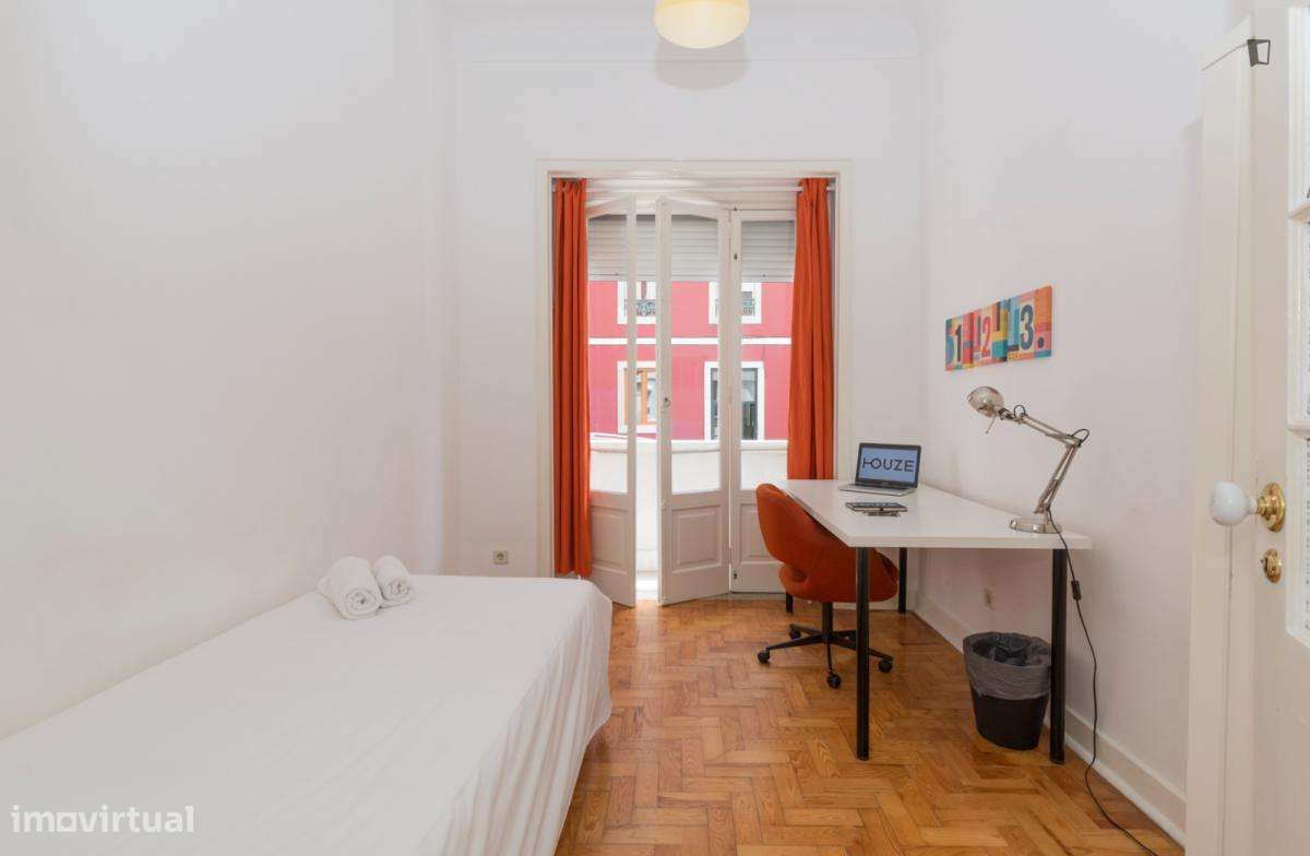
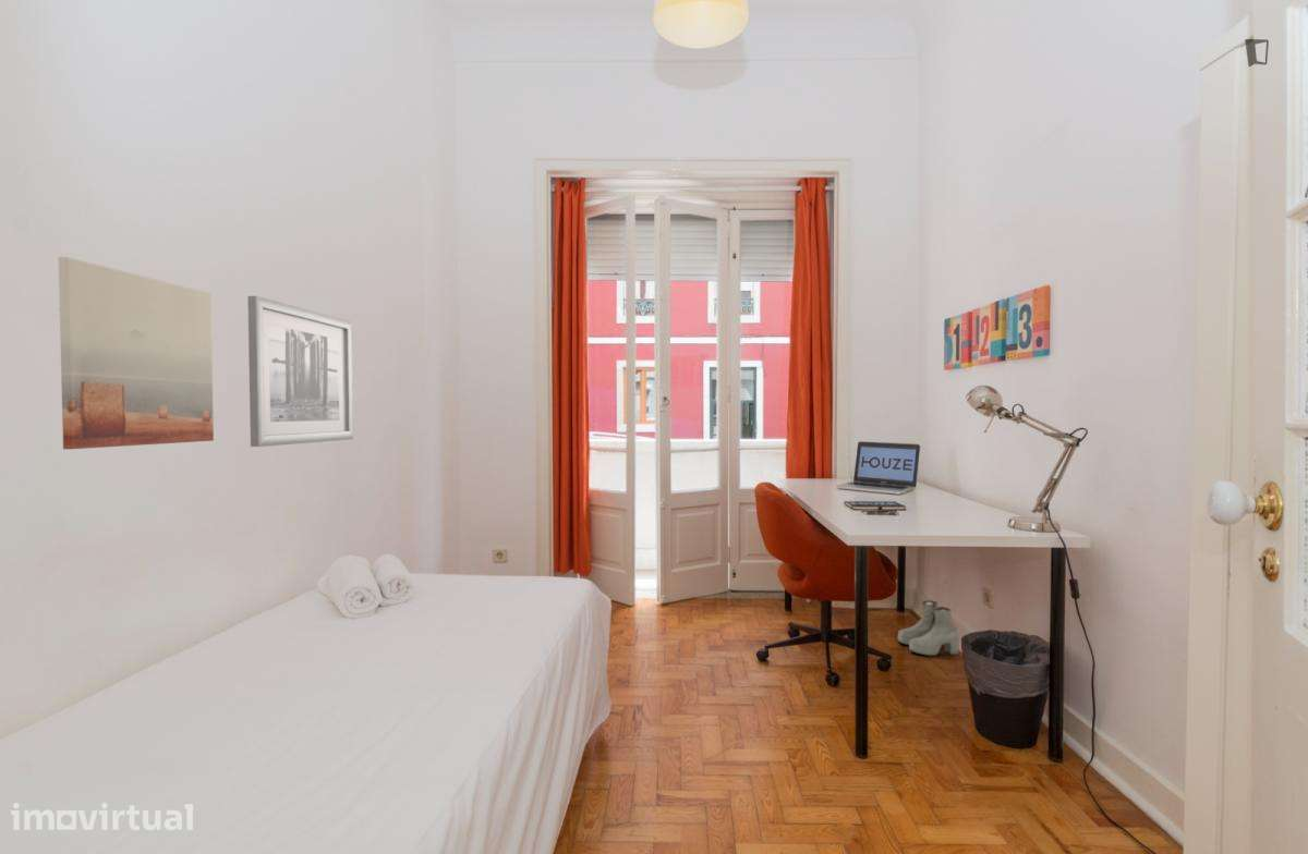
+ wall art [246,295,354,448]
+ boots [897,599,960,657]
+ wall art [57,256,215,450]
